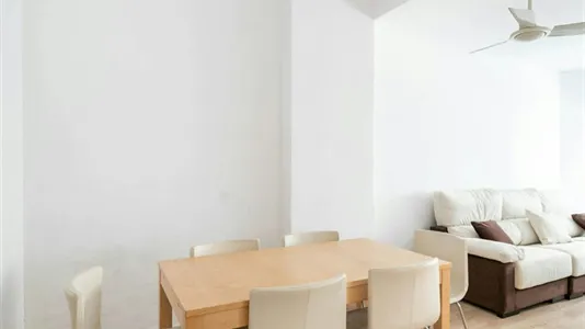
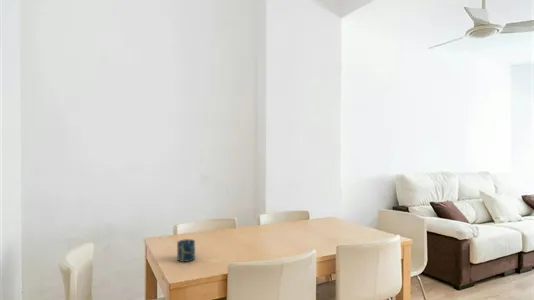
+ cup [176,238,196,263]
